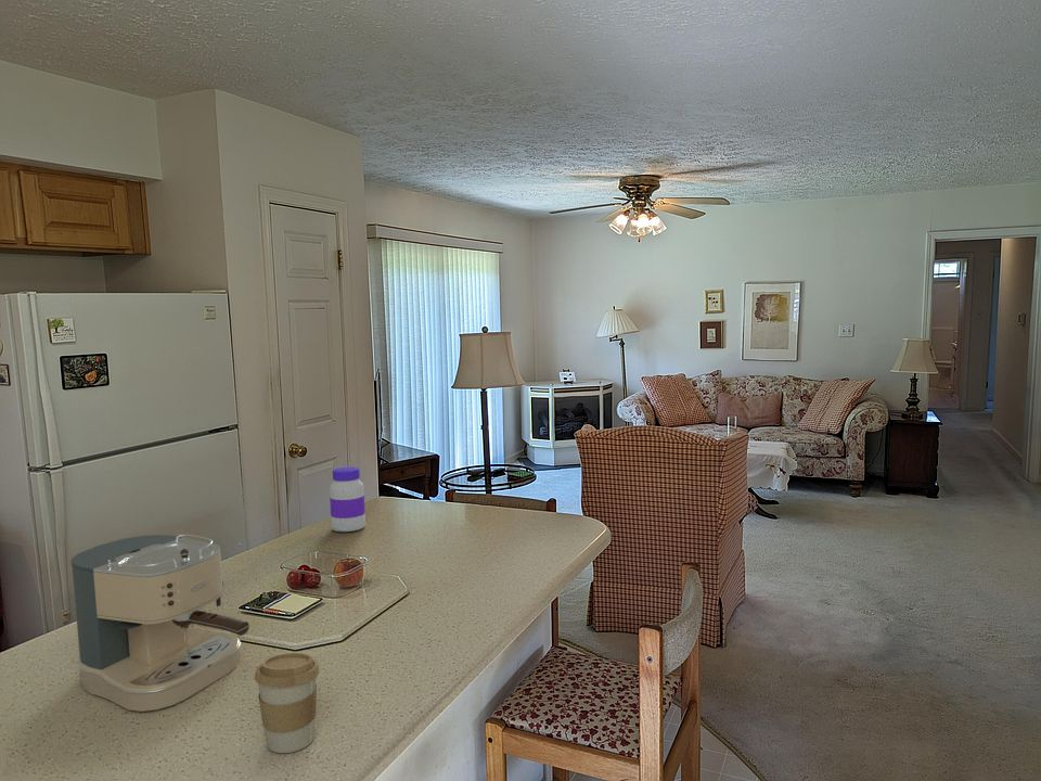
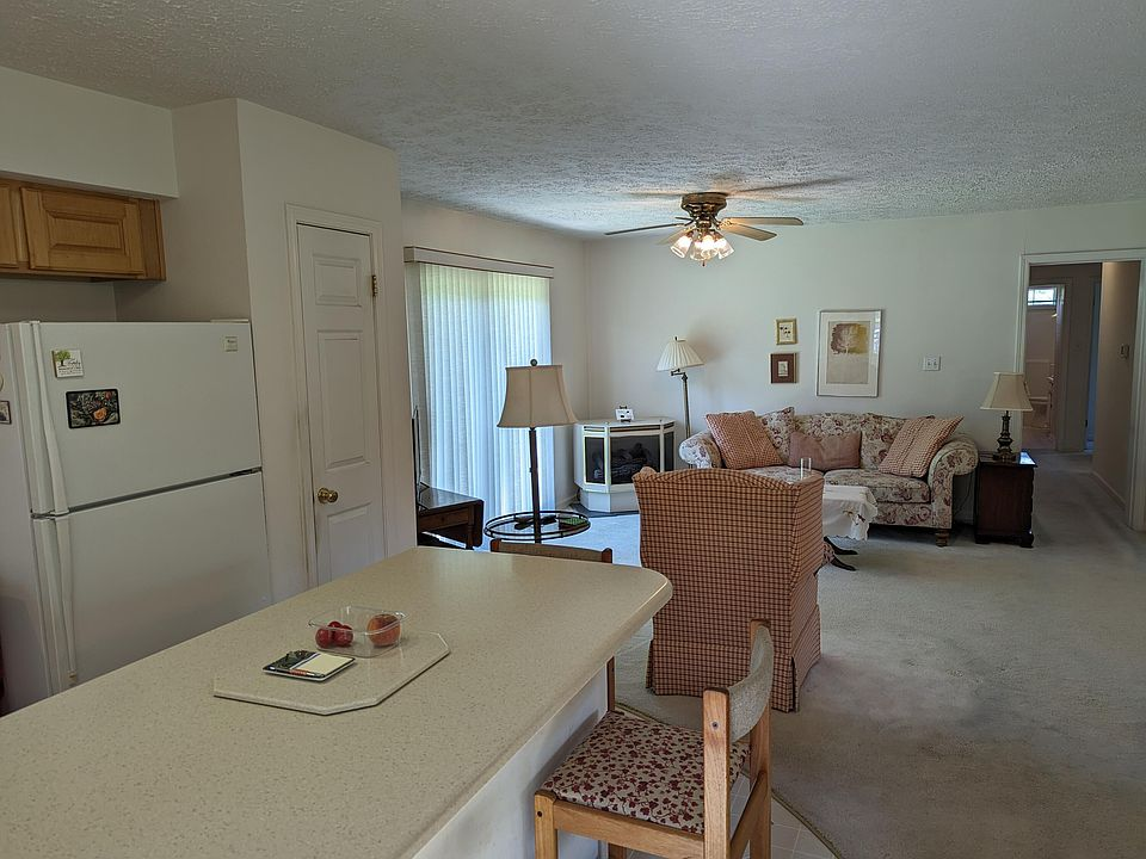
- coffee cup [254,652,321,754]
- coffee maker [70,534,250,713]
- jar [329,466,367,533]
